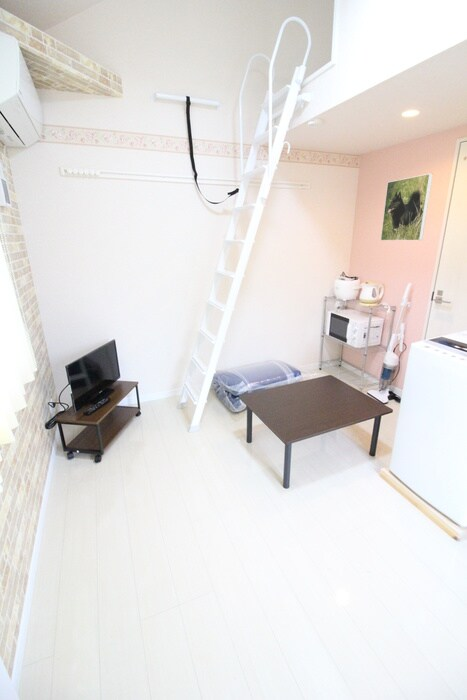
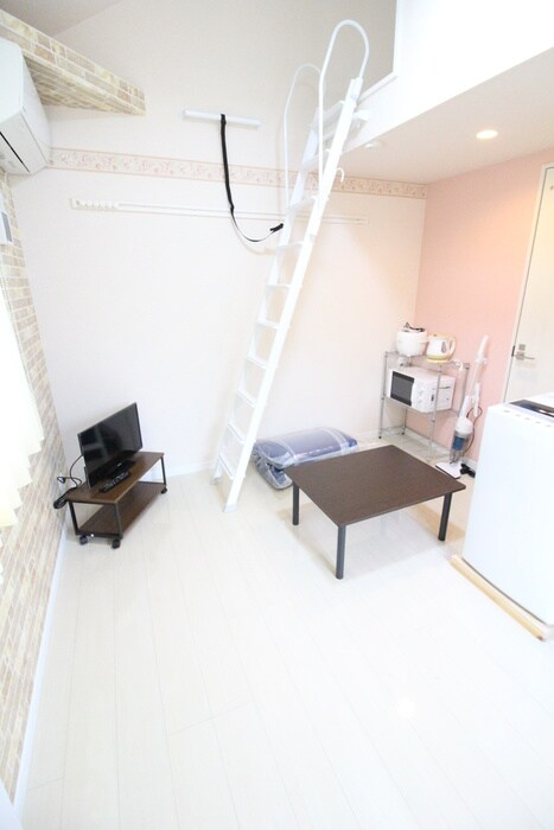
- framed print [380,173,434,242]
